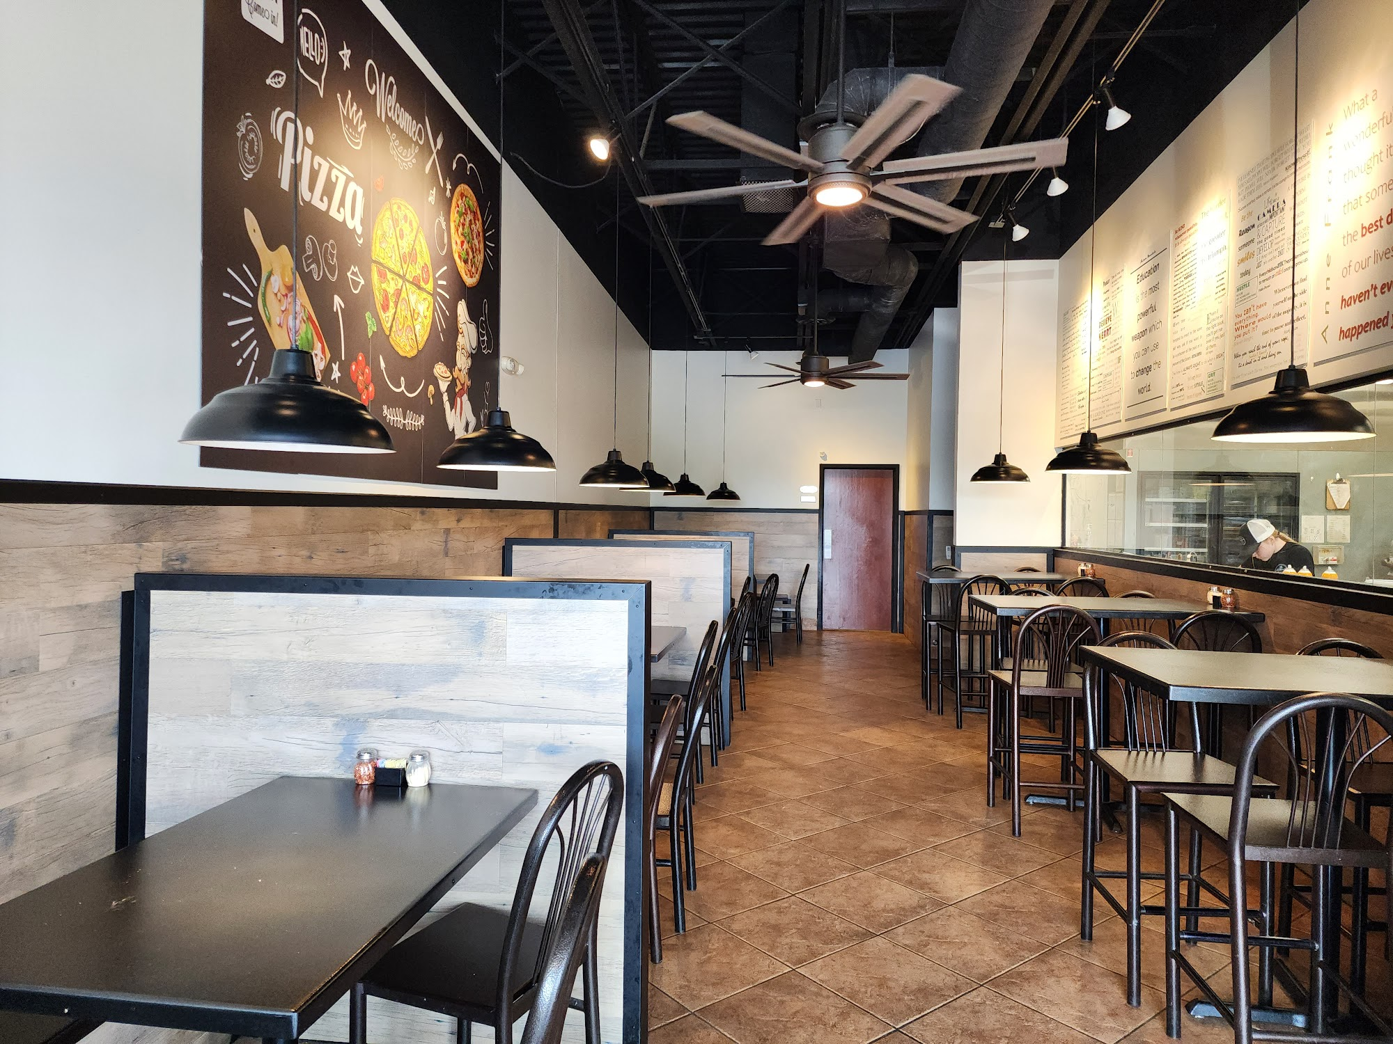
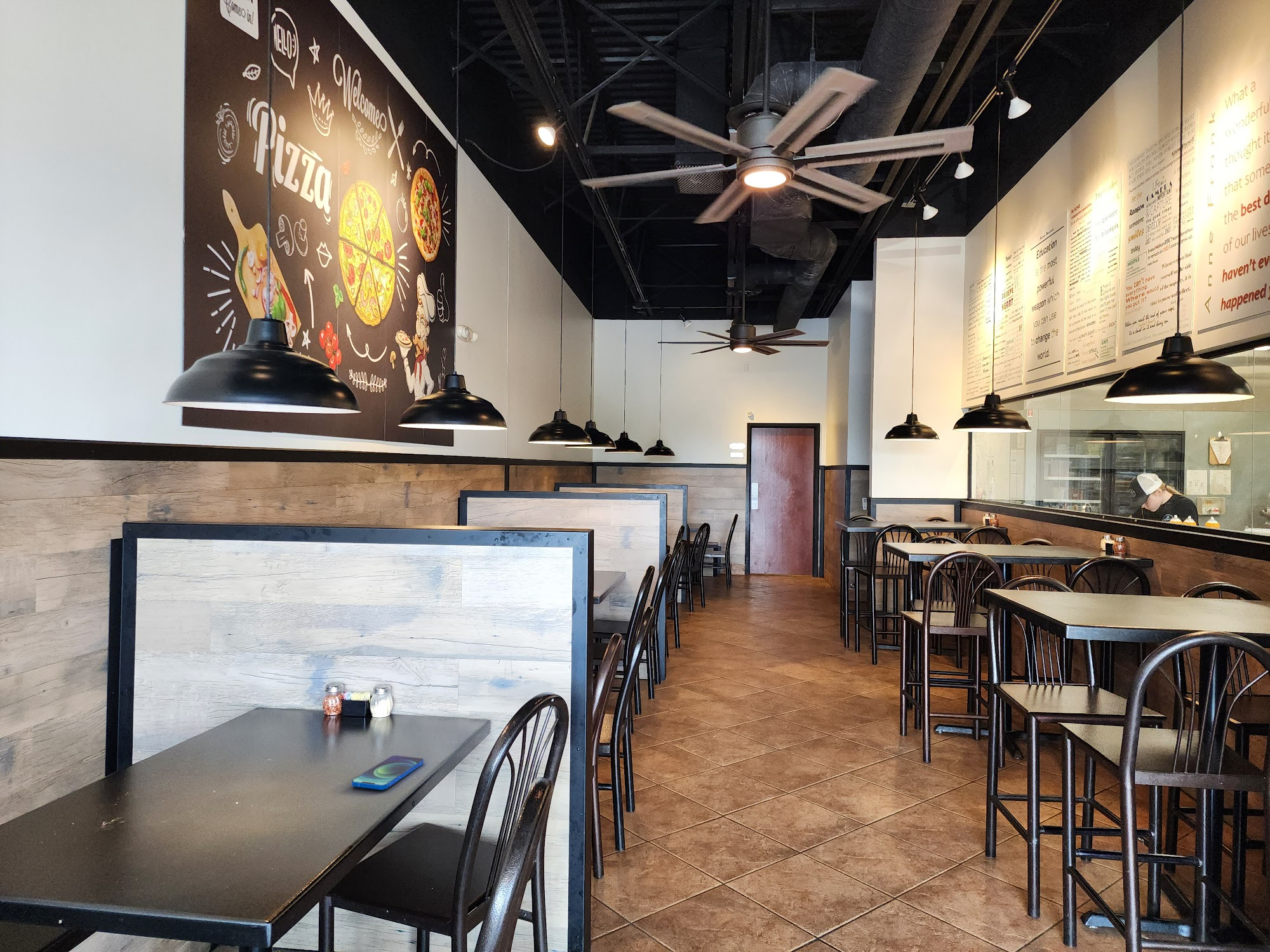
+ smartphone [351,755,424,790]
